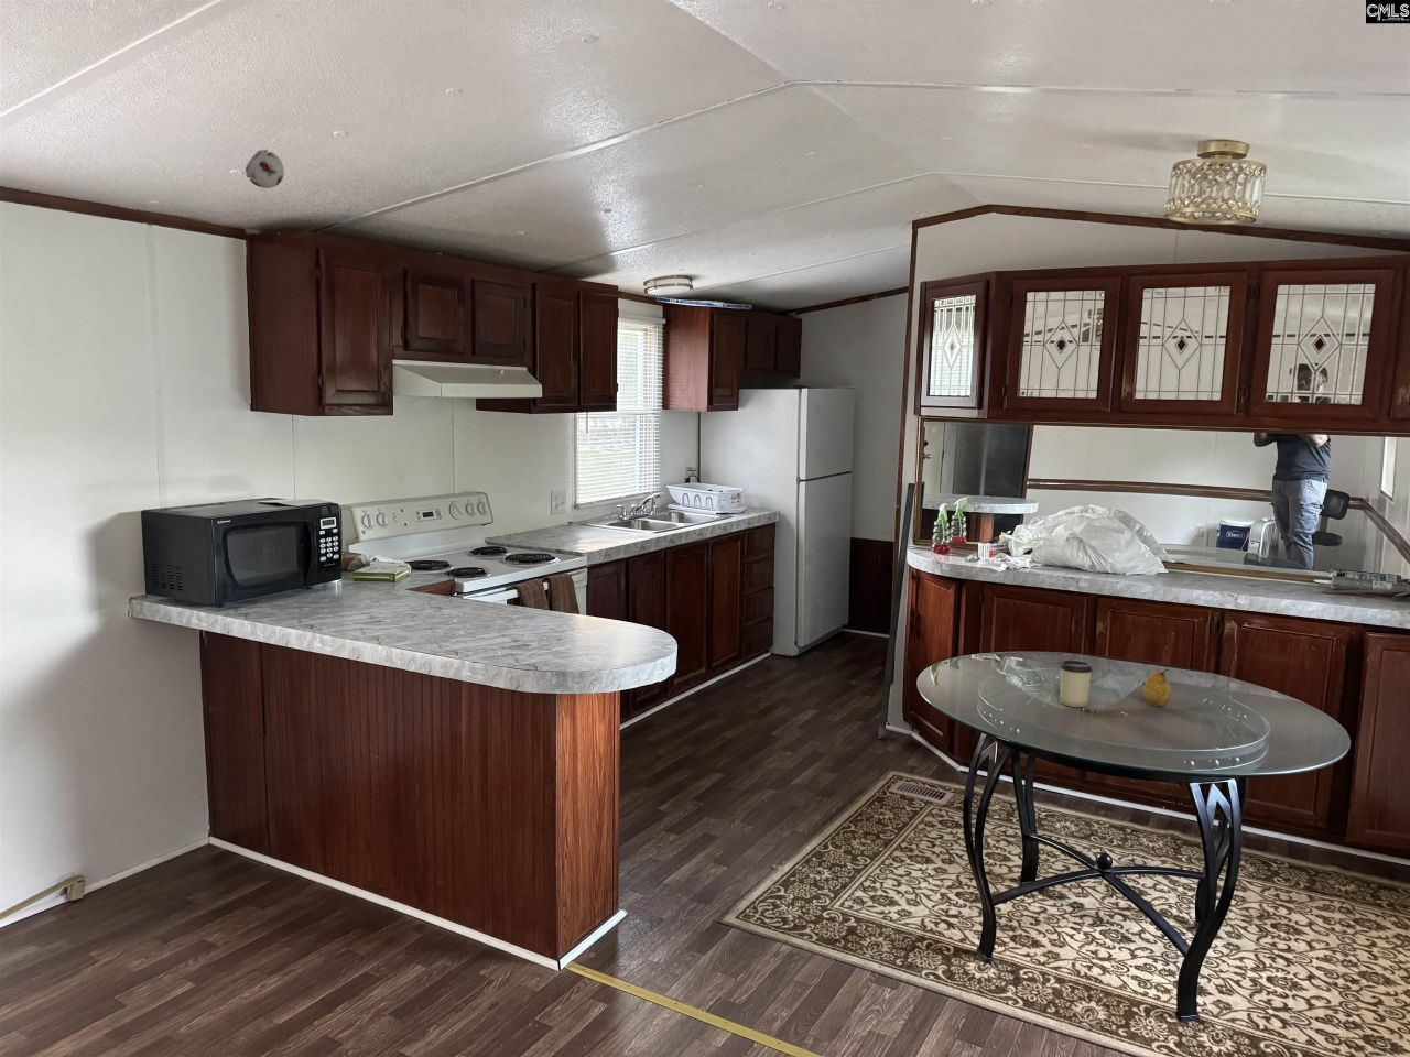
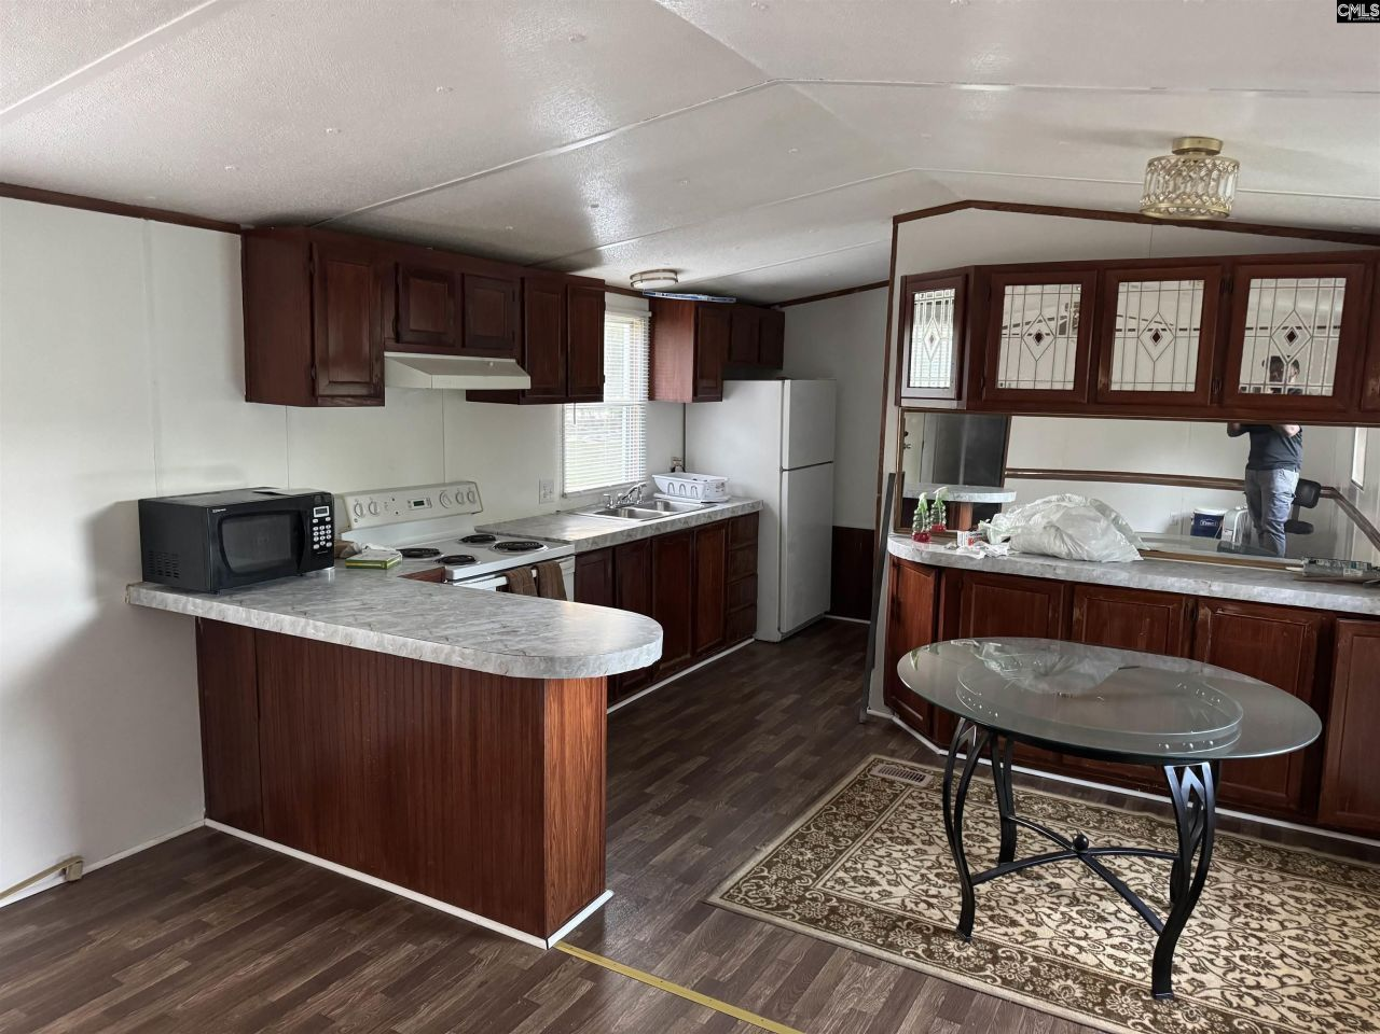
- smoke detector [244,149,285,190]
- fruit [1142,667,1174,707]
- cup [1058,660,1094,708]
